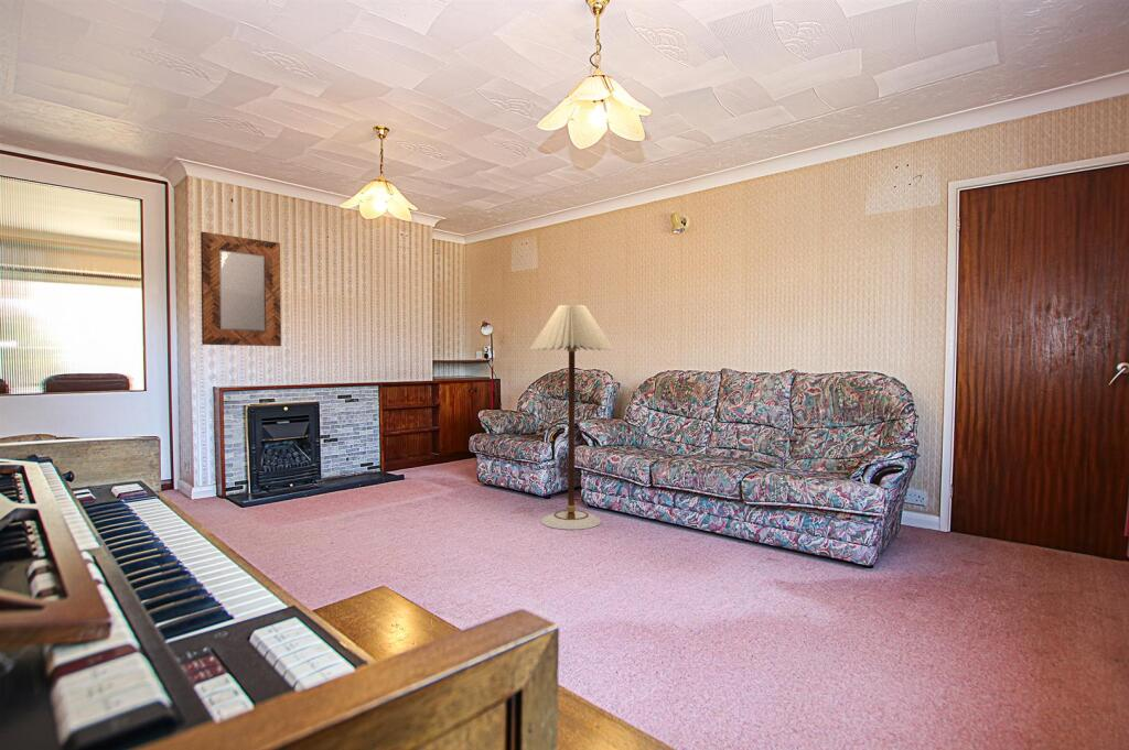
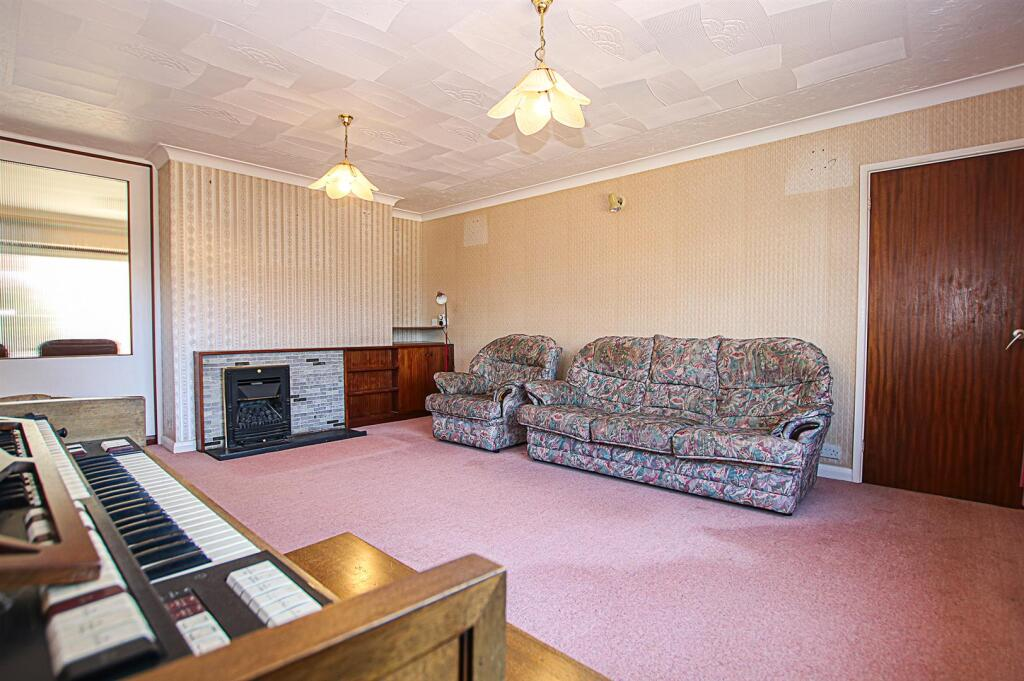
- home mirror [200,230,282,347]
- floor lamp [528,304,615,531]
